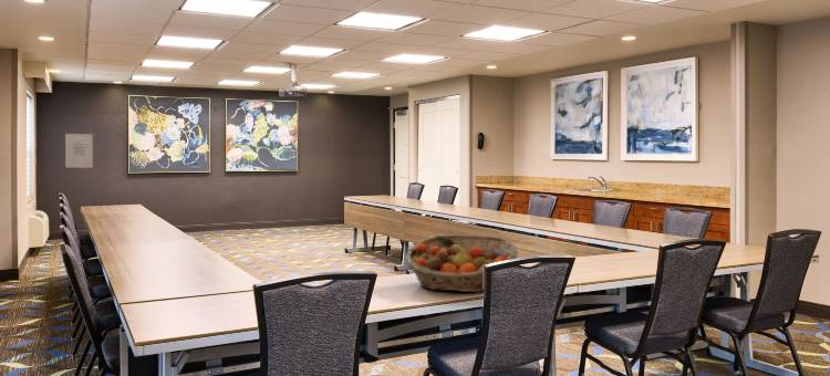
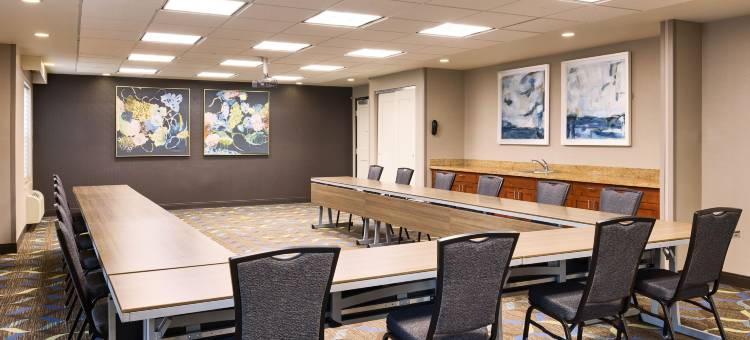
- fruit basket [404,234,519,293]
- wall art [64,133,94,169]
